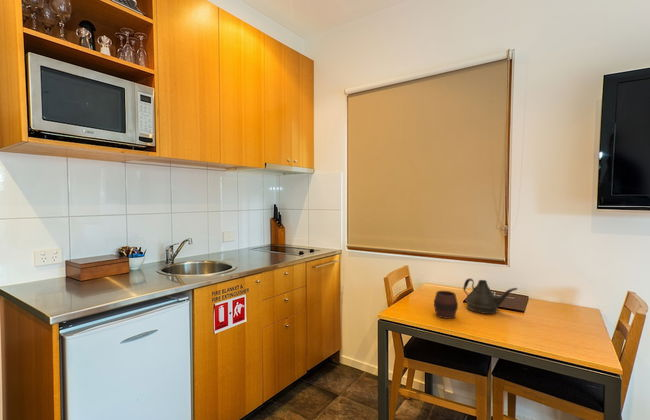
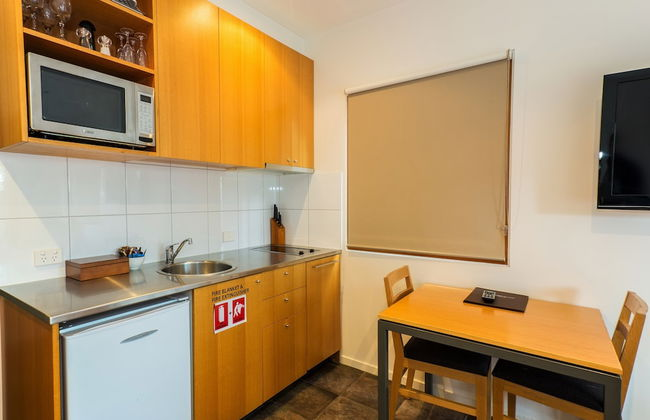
- teapot [462,277,518,315]
- cup [433,290,459,320]
